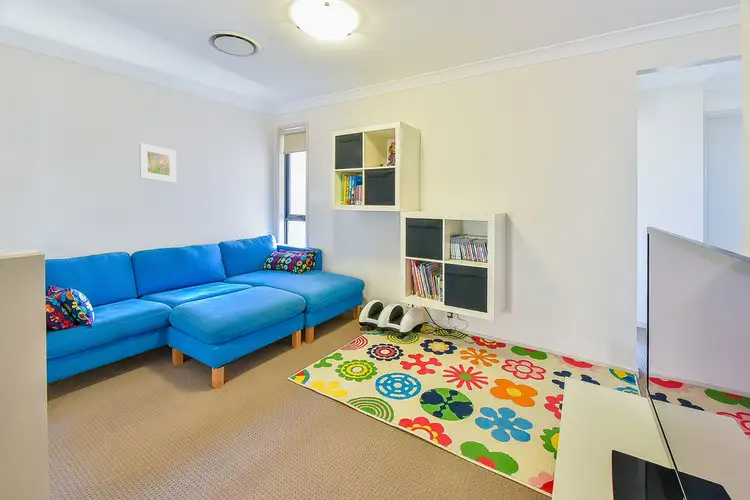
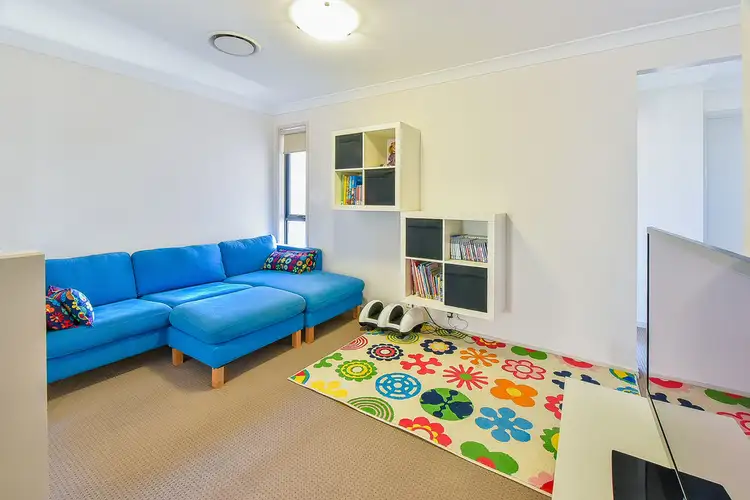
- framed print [138,142,177,184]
